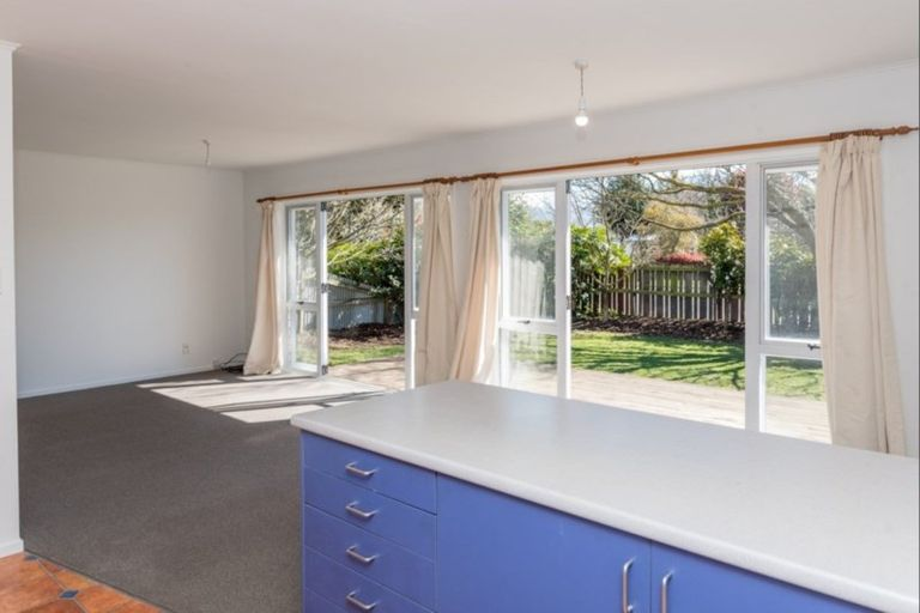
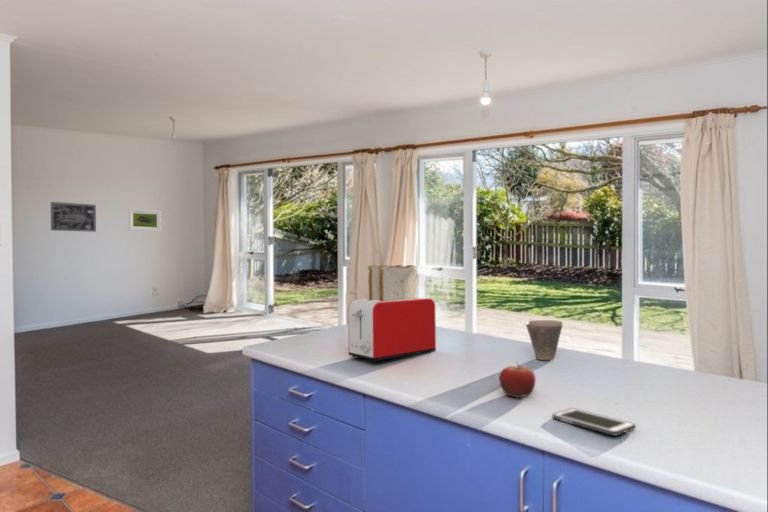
+ wall art [50,201,97,233]
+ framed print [128,208,162,232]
+ cell phone [552,407,636,437]
+ fruit [498,360,537,399]
+ toaster [347,264,437,363]
+ cup [525,319,564,361]
